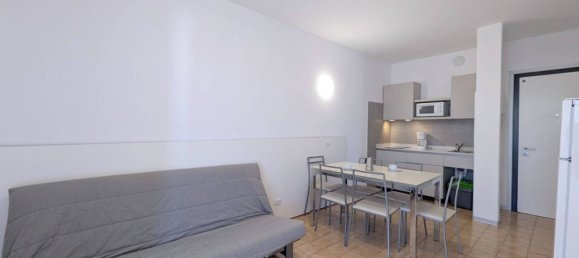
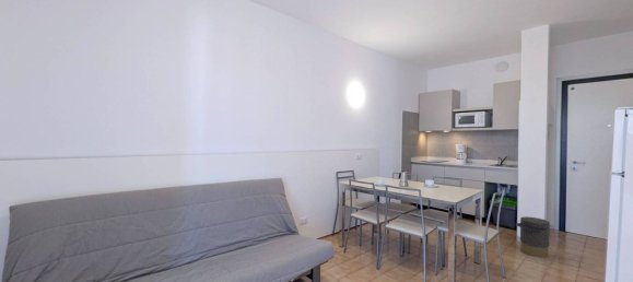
+ trash can [515,215,551,258]
